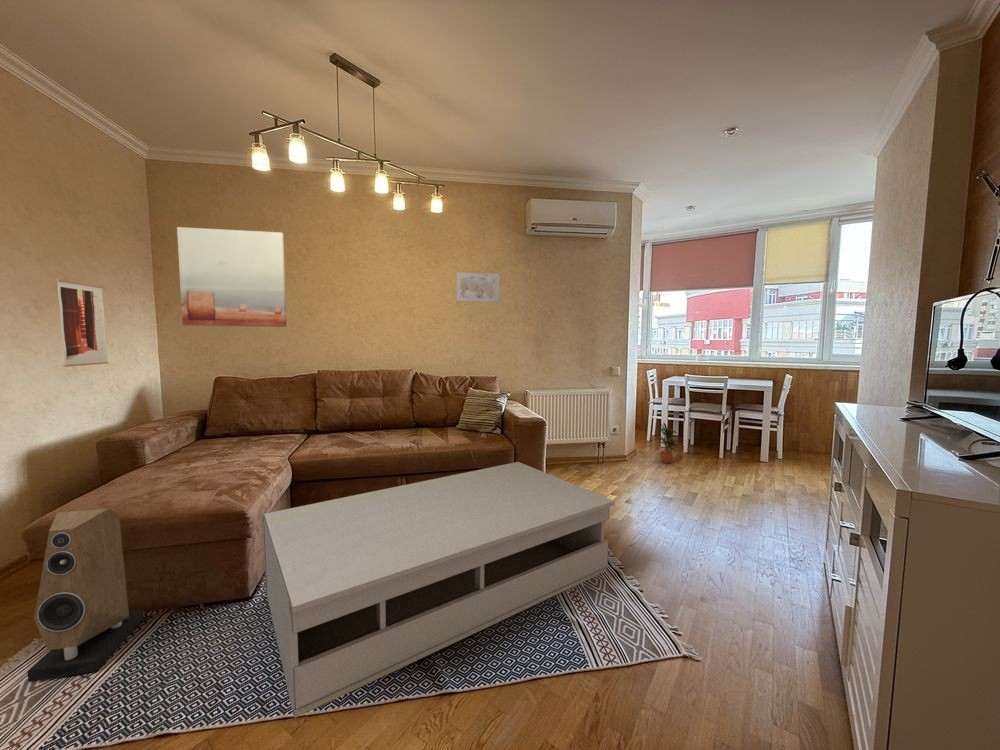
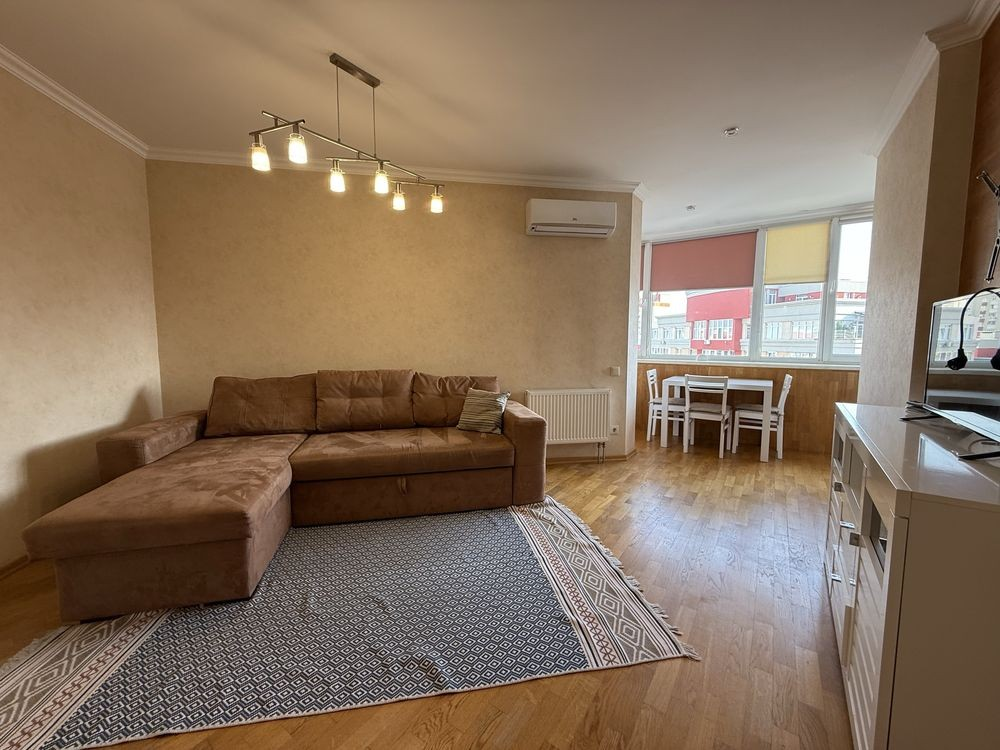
- wall art [456,271,500,304]
- speaker [26,508,145,683]
- wall art [176,226,287,328]
- potted plant [656,422,679,464]
- wall art [55,278,109,368]
- coffee table [262,461,616,719]
